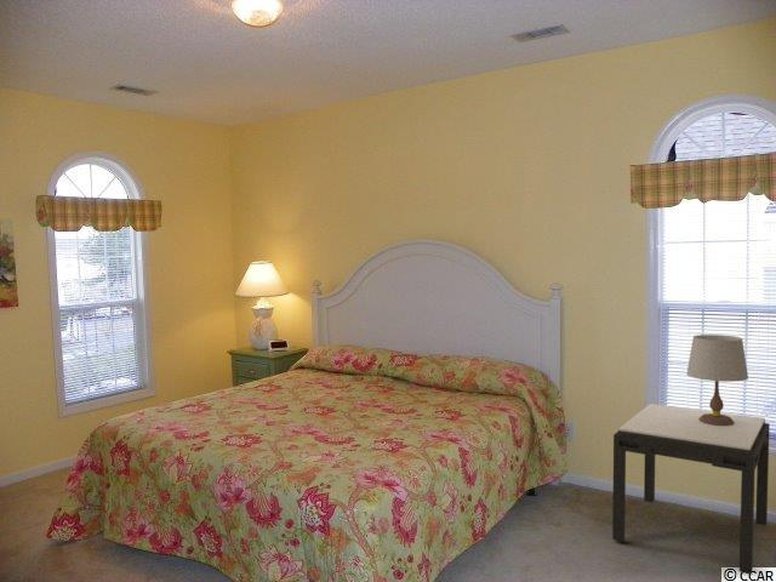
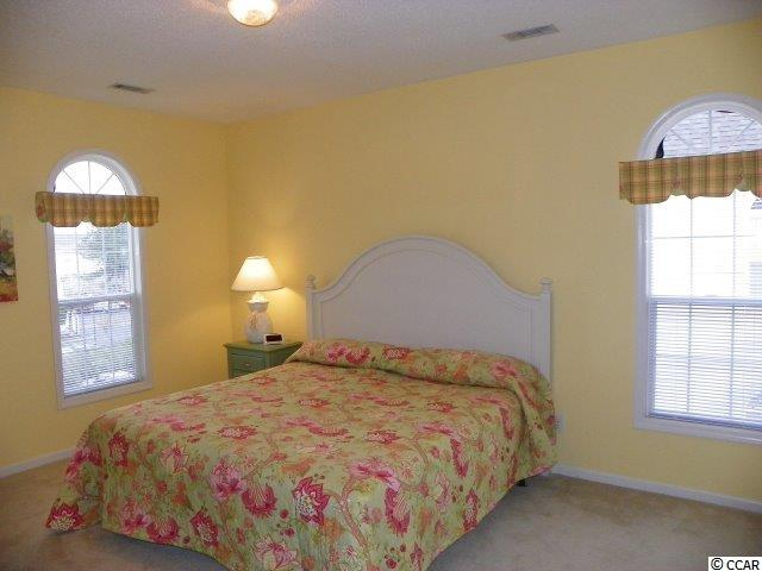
- side table [611,403,771,575]
- table lamp [685,333,749,426]
